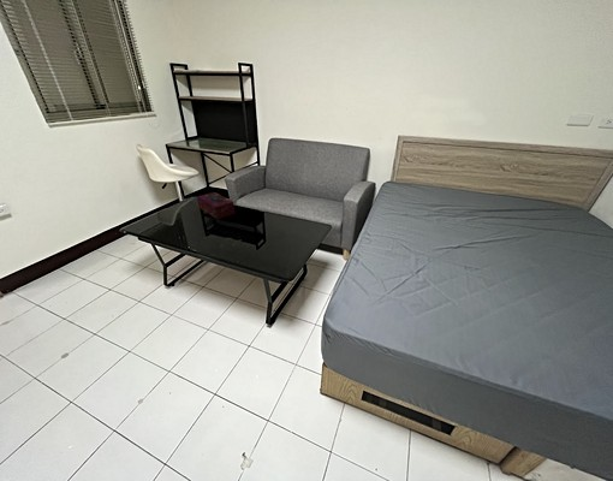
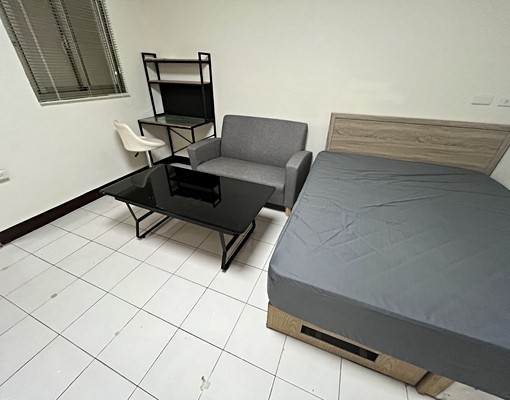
- tissue box [196,191,236,220]
